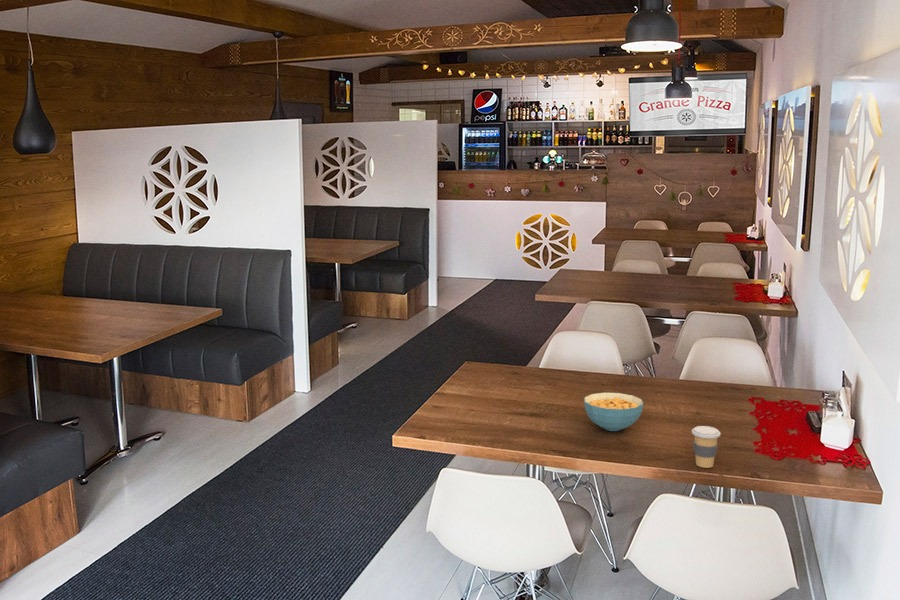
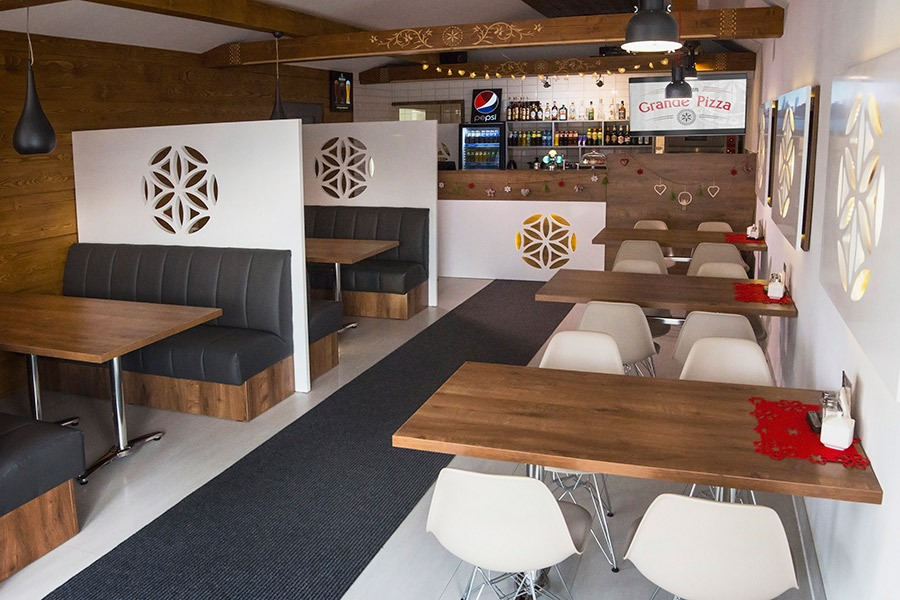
- cereal bowl [583,392,644,432]
- coffee cup [691,425,722,469]
